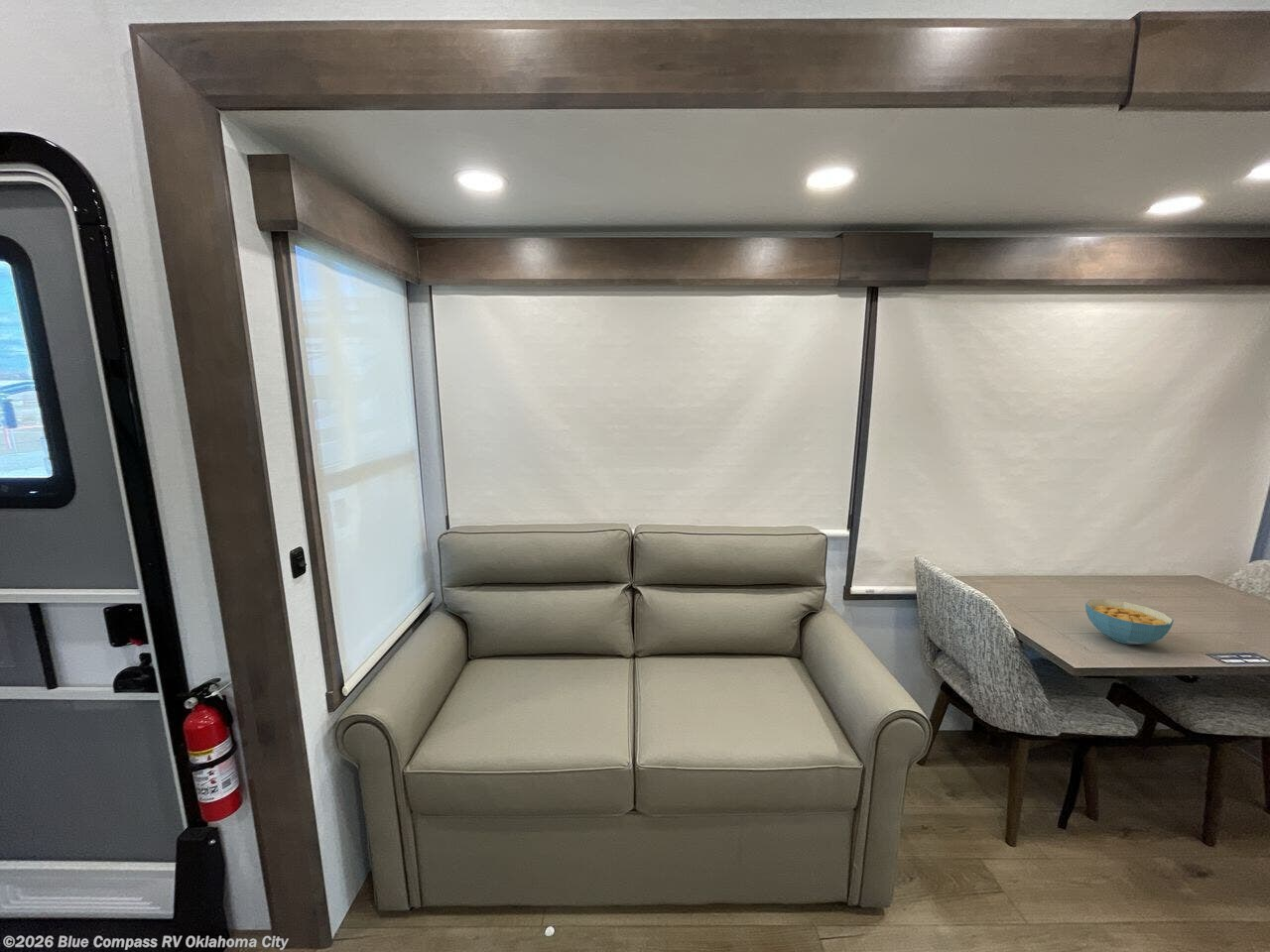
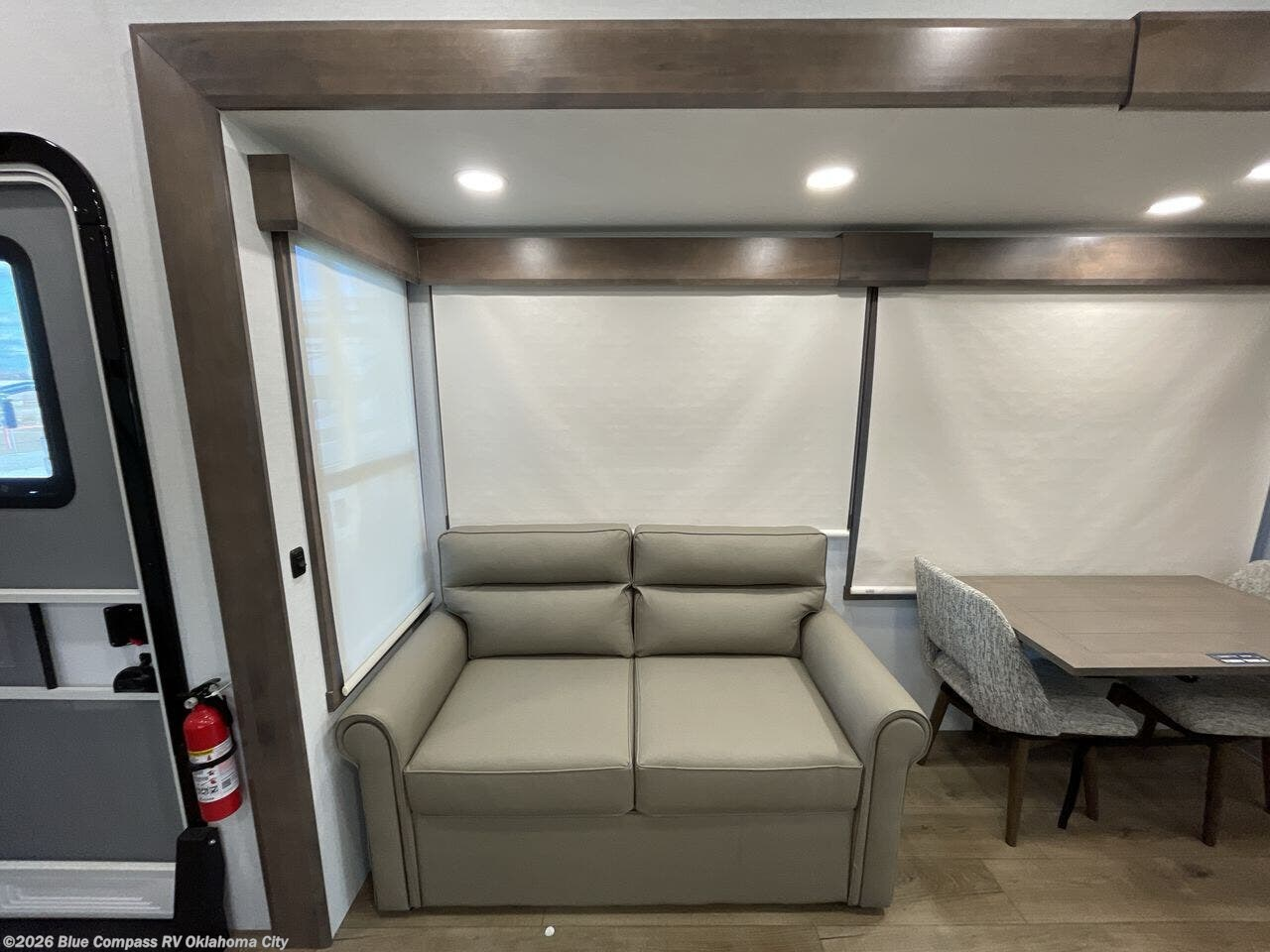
- cereal bowl [1084,598,1175,646]
